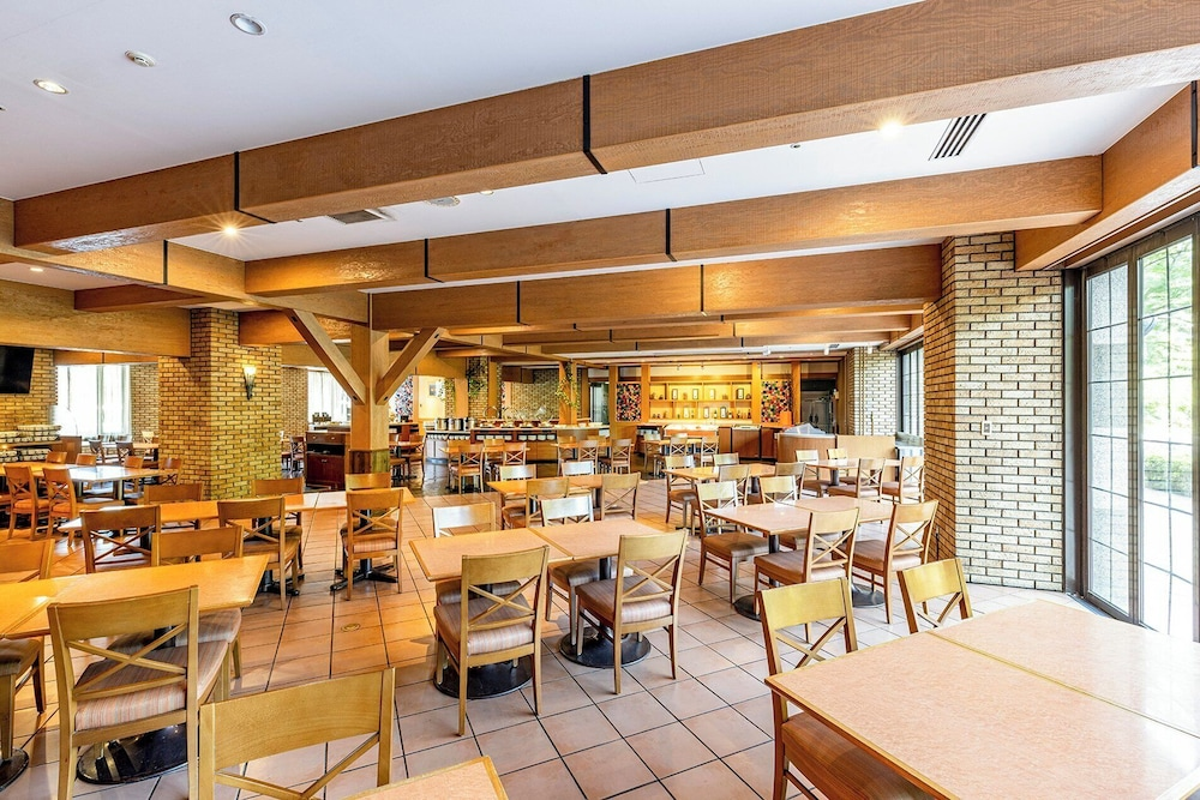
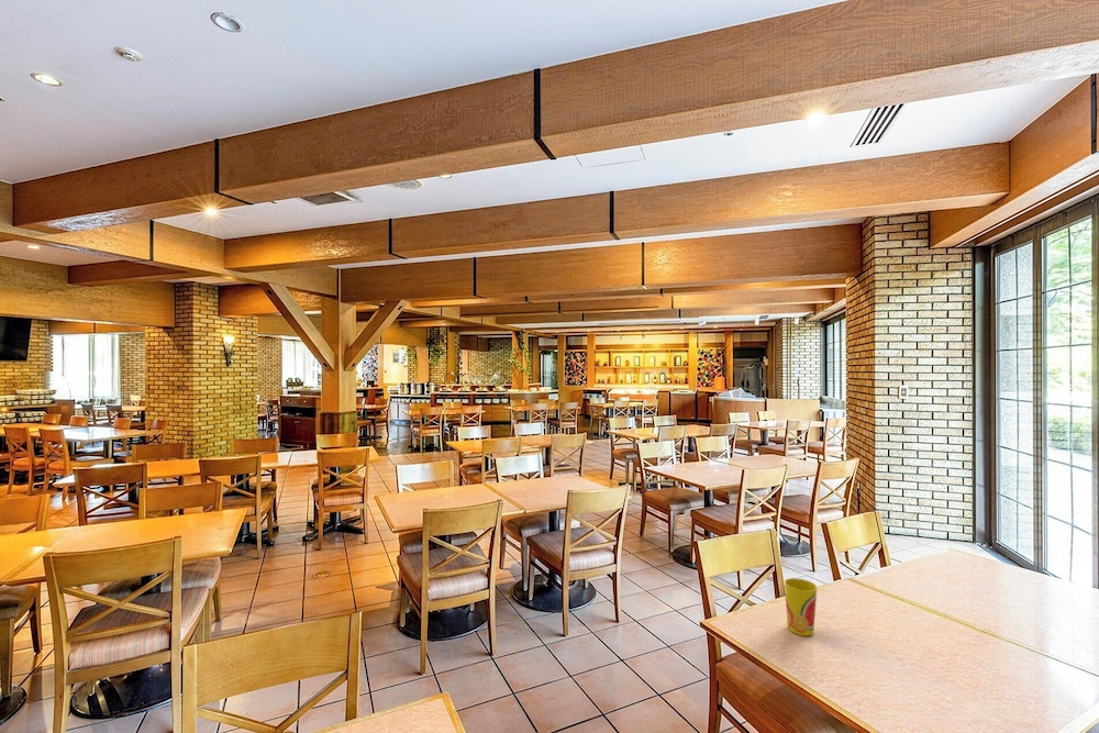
+ cup [784,577,819,637]
